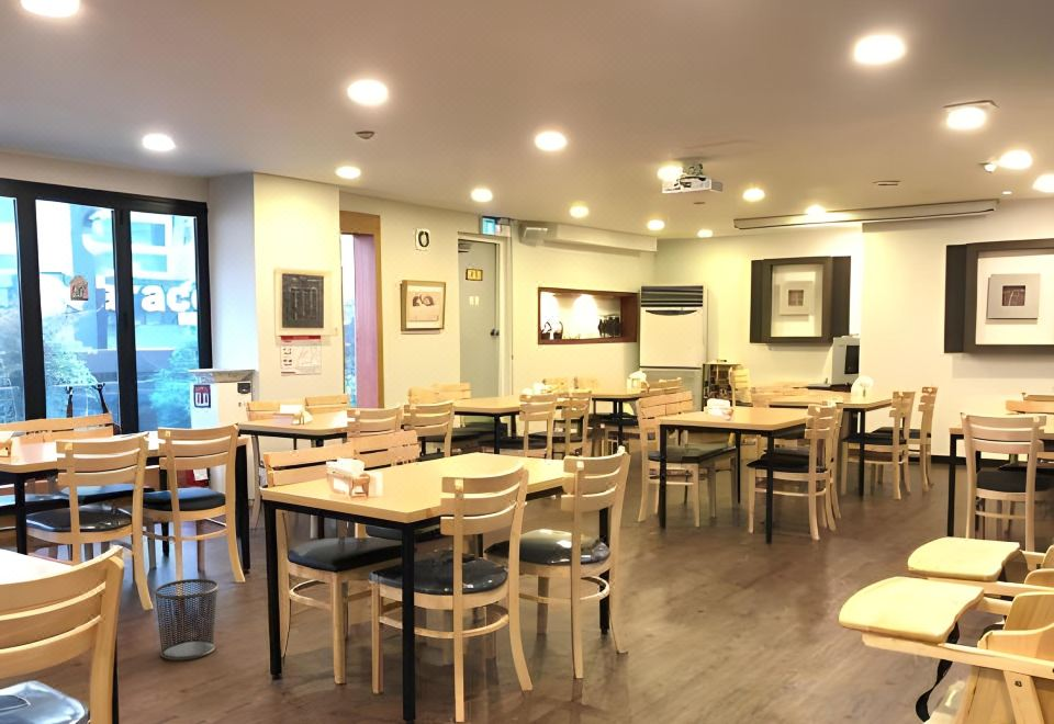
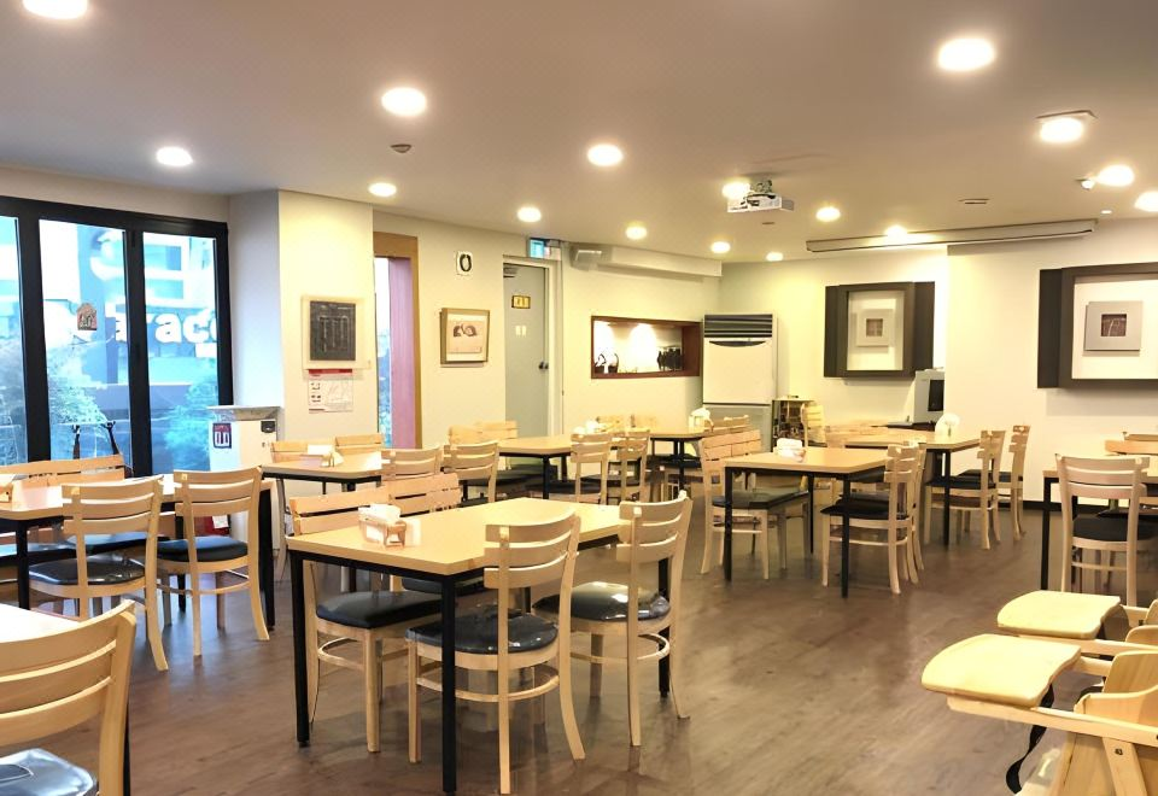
- waste bin [154,578,221,661]
